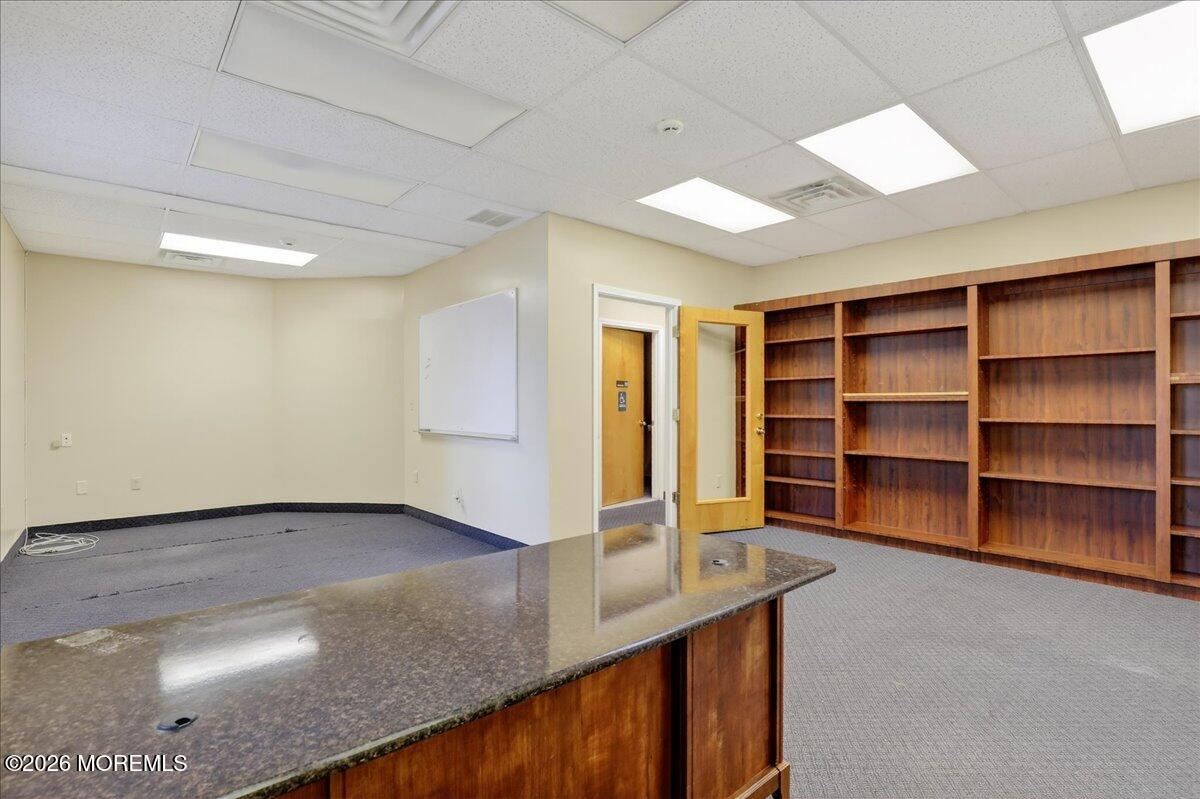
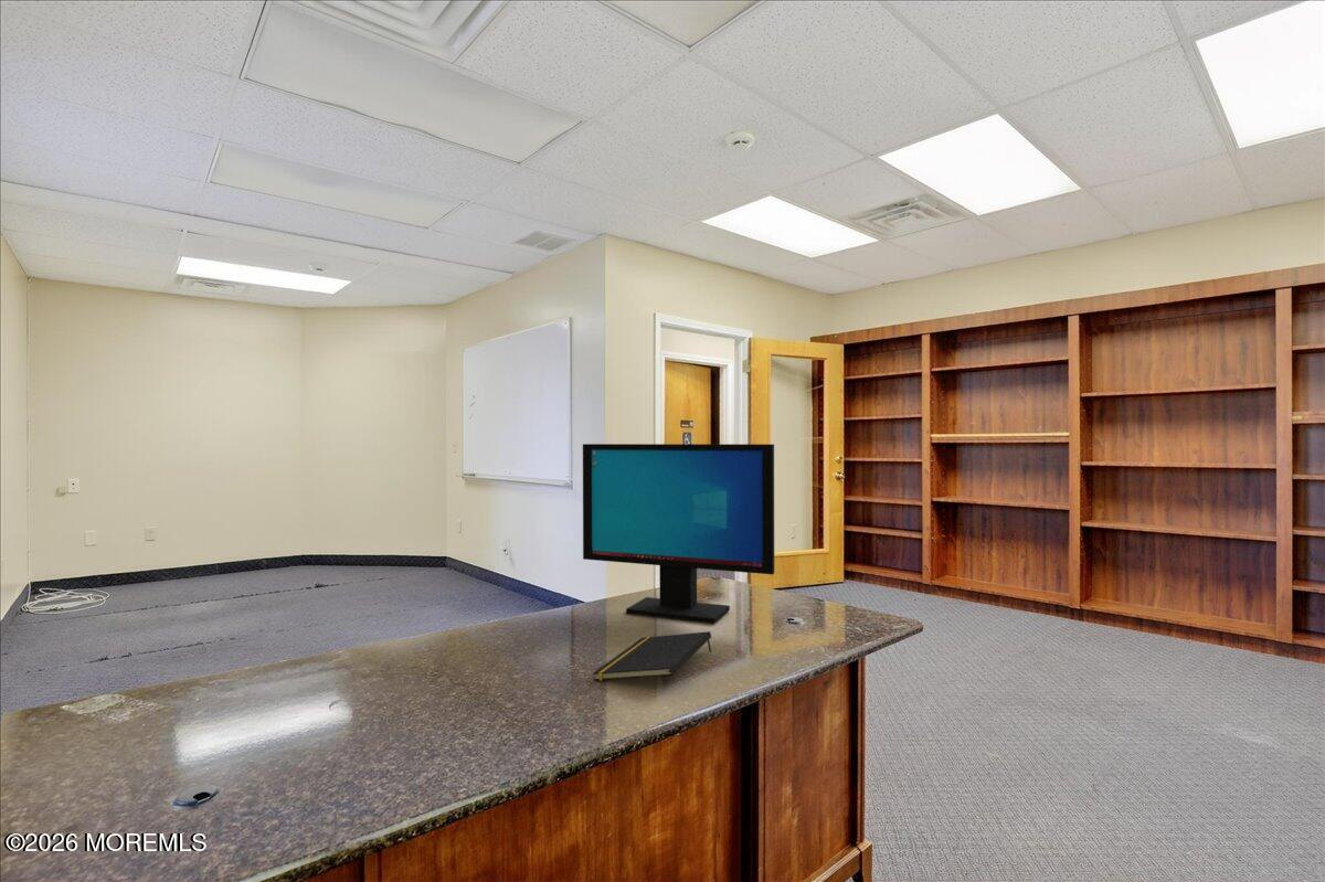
+ notepad [592,630,712,681]
+ computer monitor [582,443,775,625]
